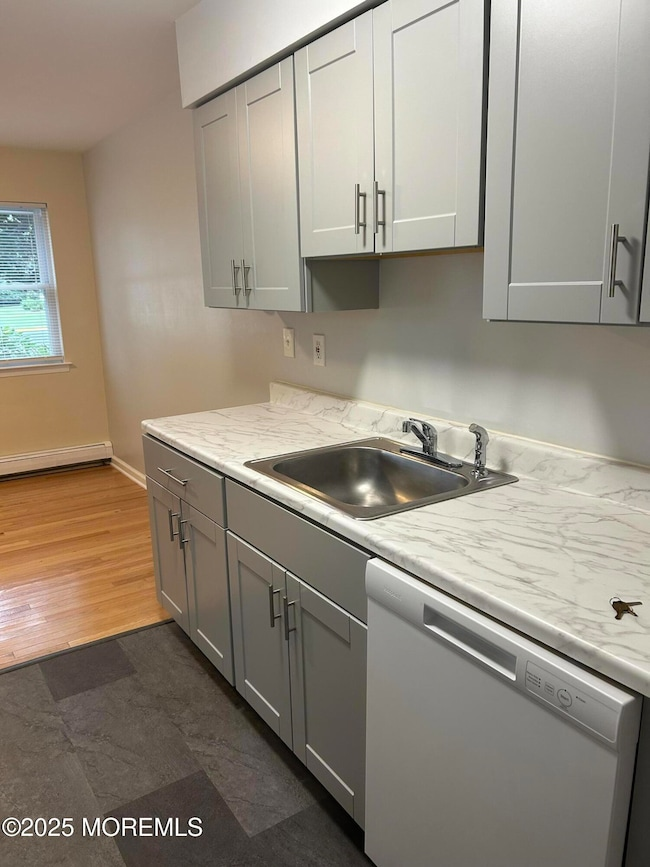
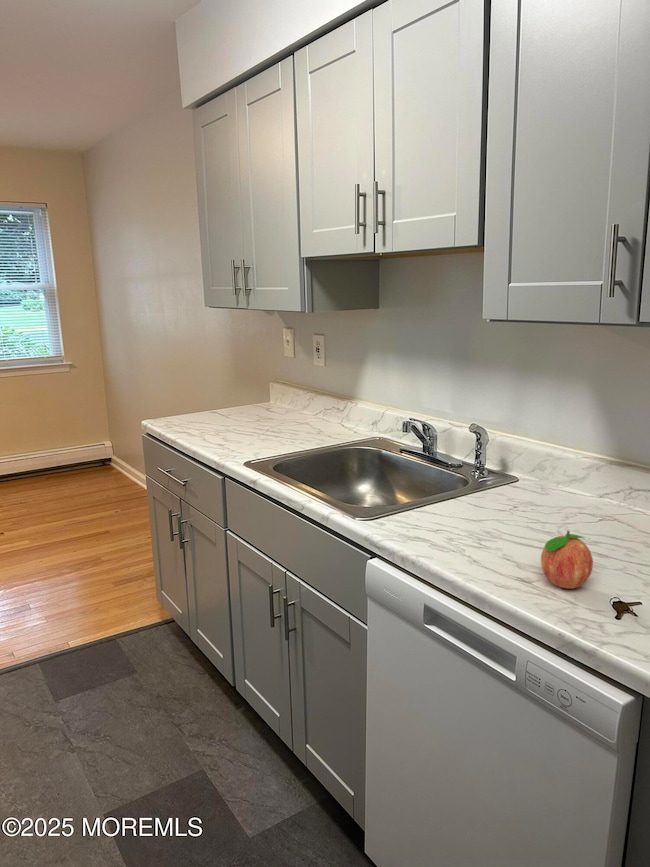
+ fruit [540,530,594,589]
